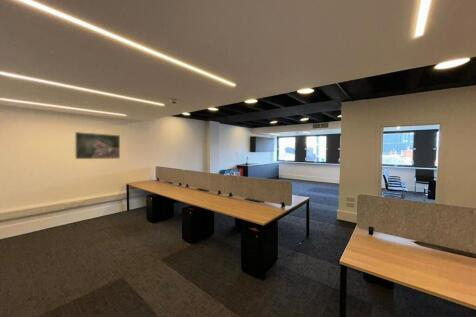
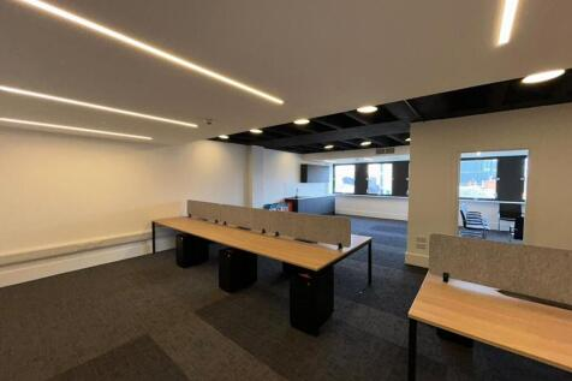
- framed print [74,131,121,160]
